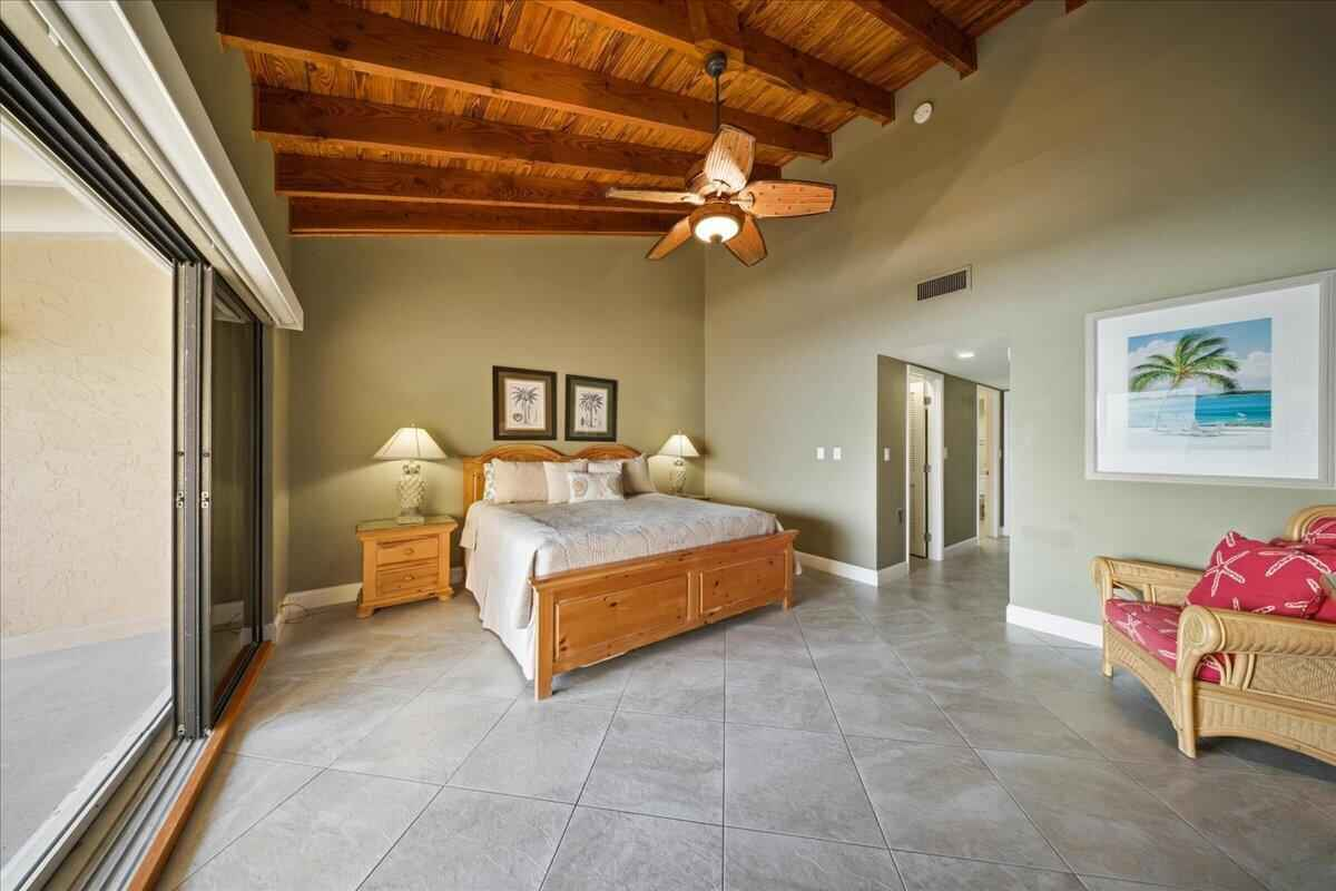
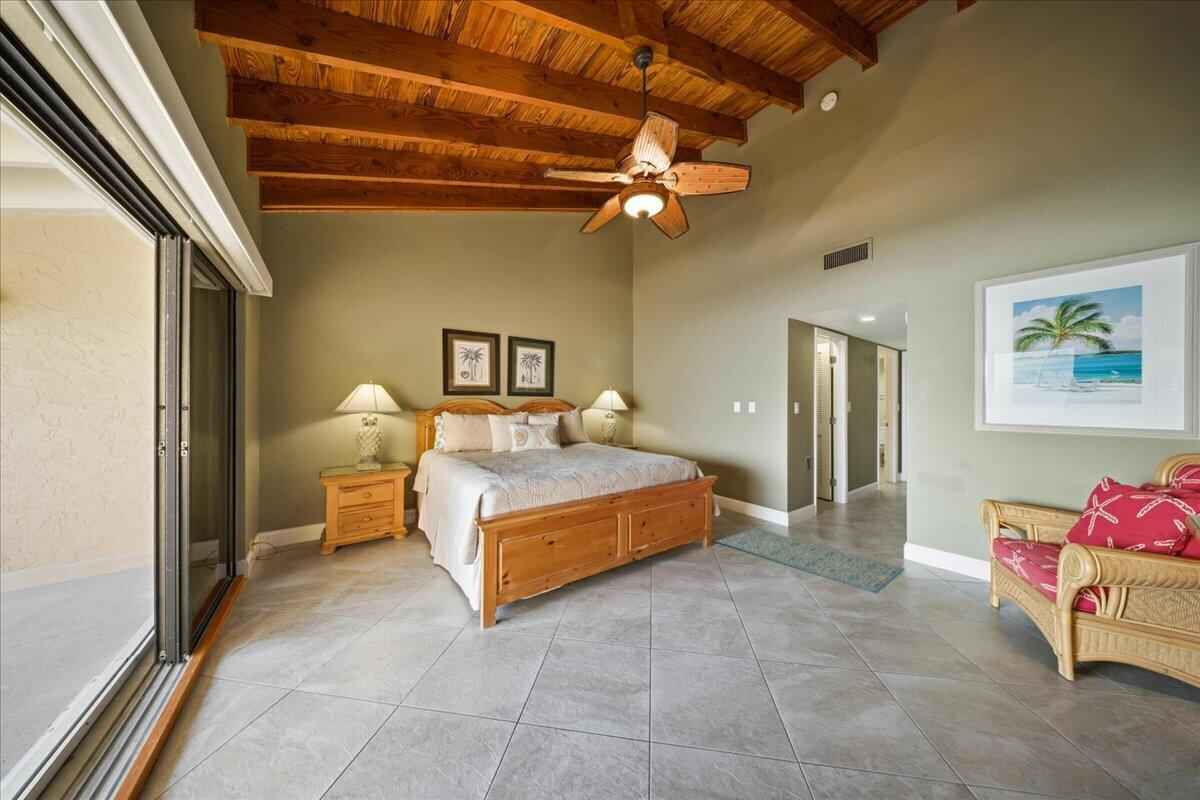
+ rug [715,527,906,595]
